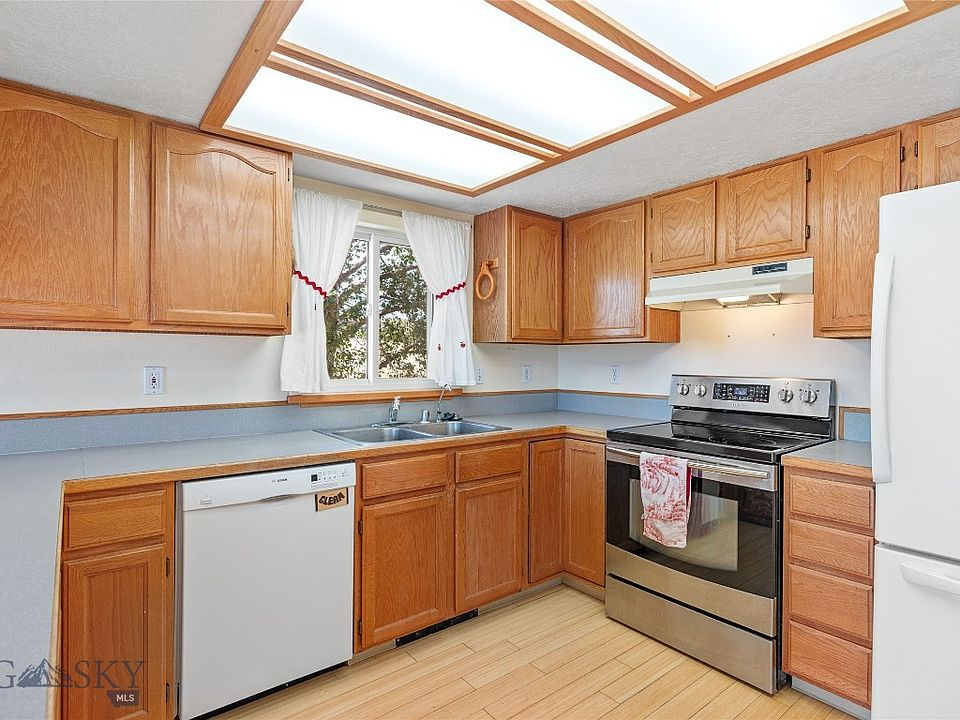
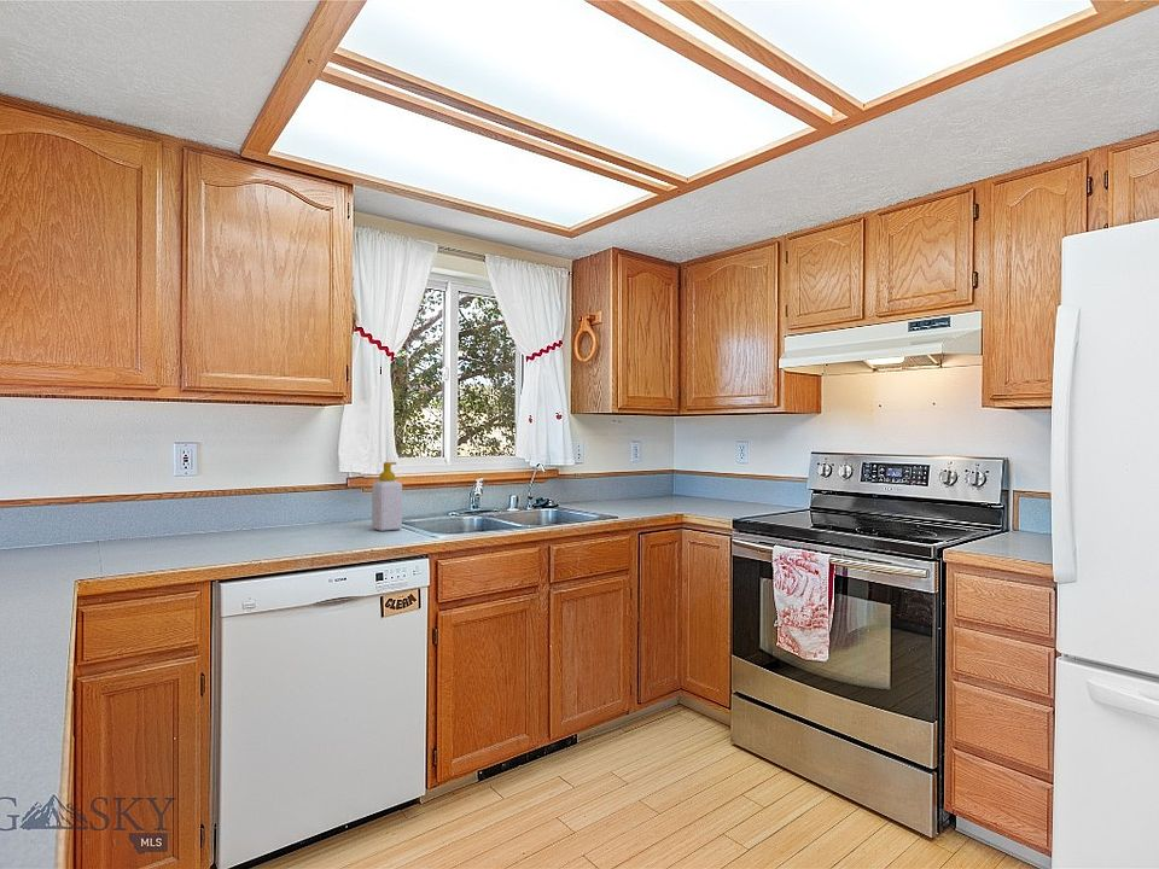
+ soap bottle [371,461,403,532]
